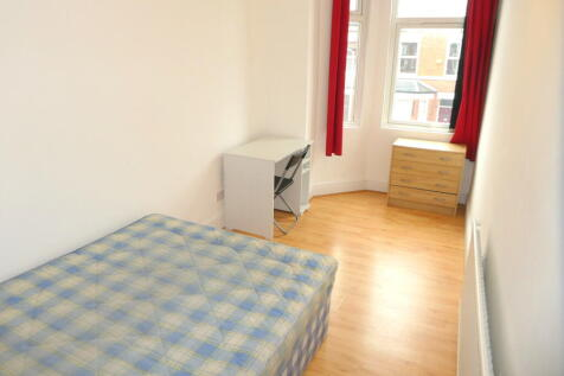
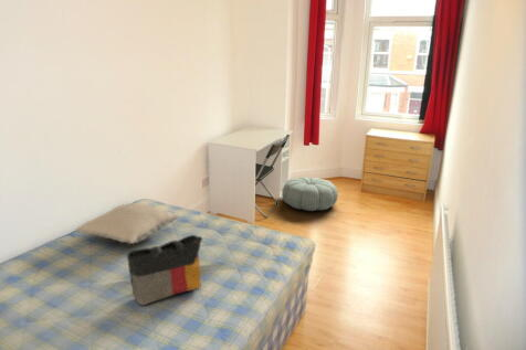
+ pouf [281,176,339,212]
+ tote bag [126,234,203,306]
+ pillow [74,202,179,245]
